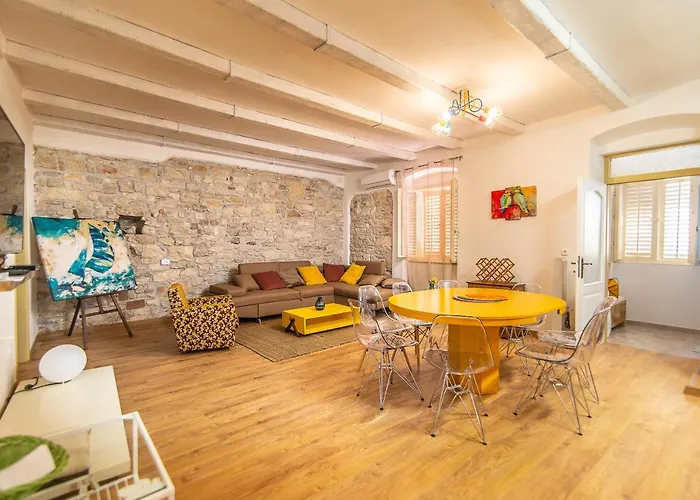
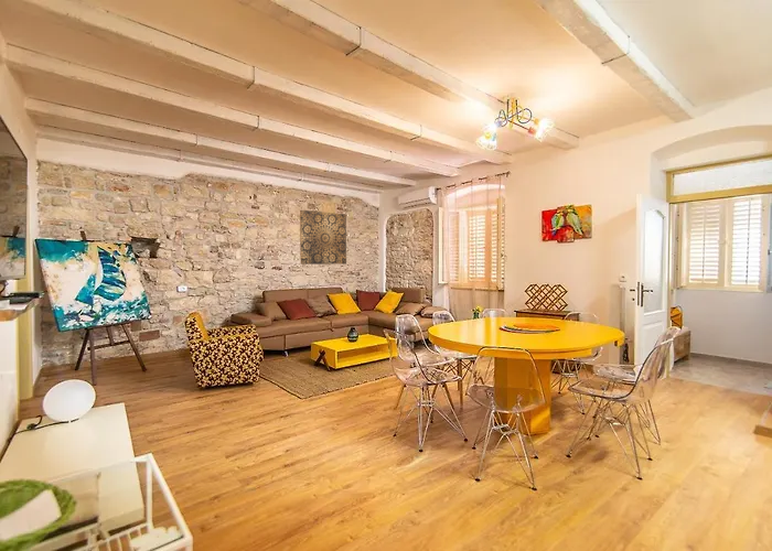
+ wall art [299,209,347,266]
